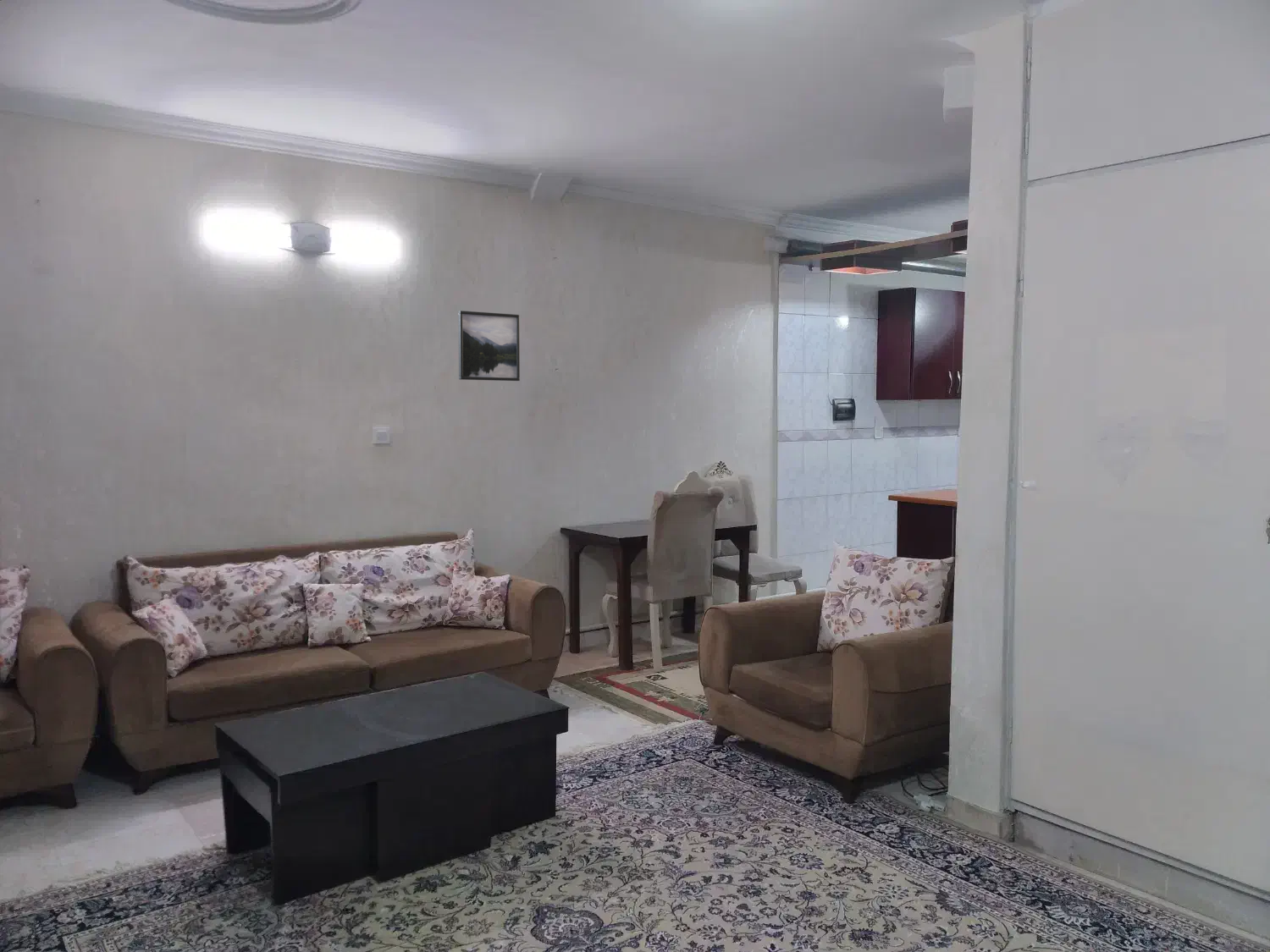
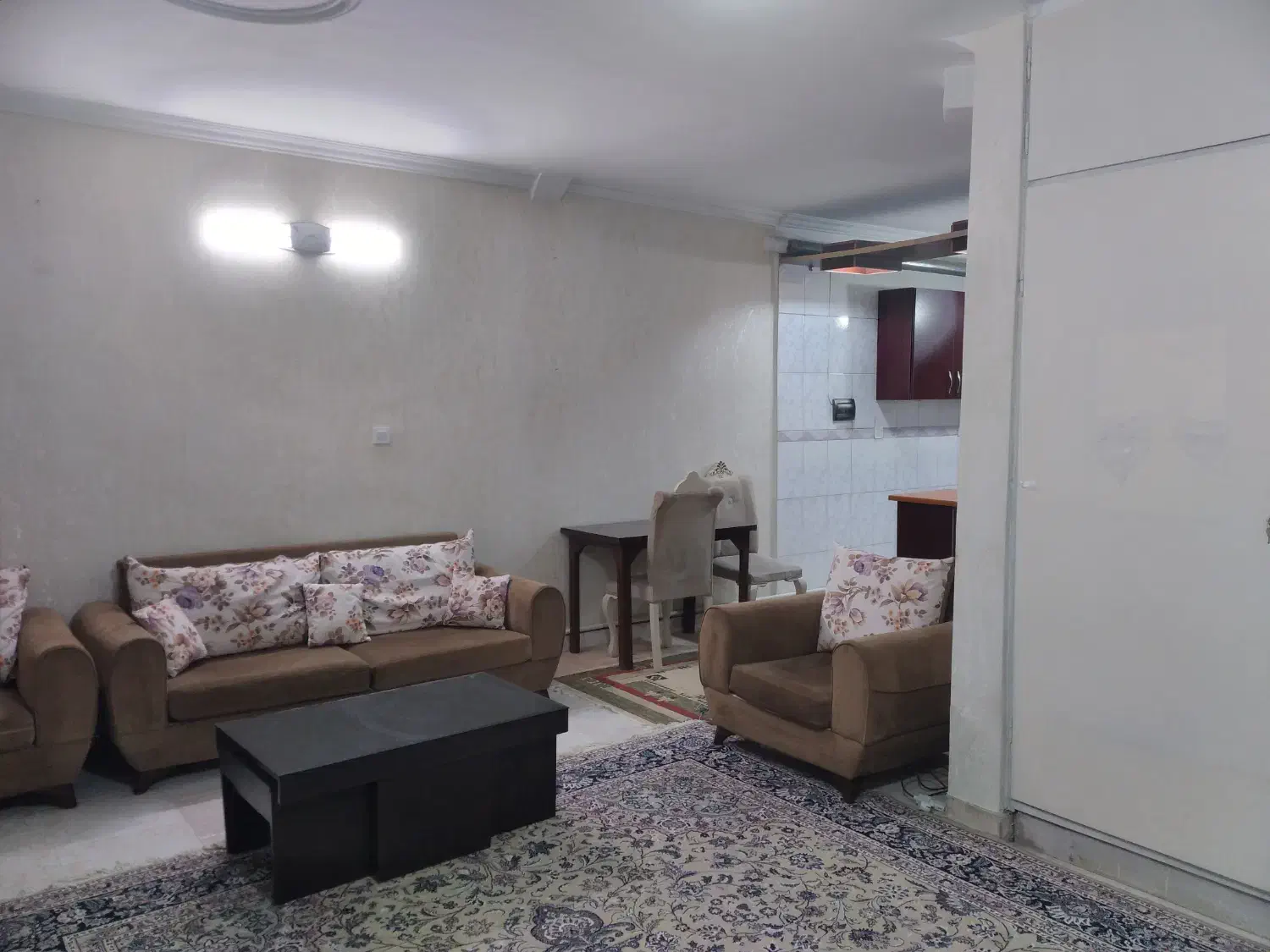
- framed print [457,310,521,382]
